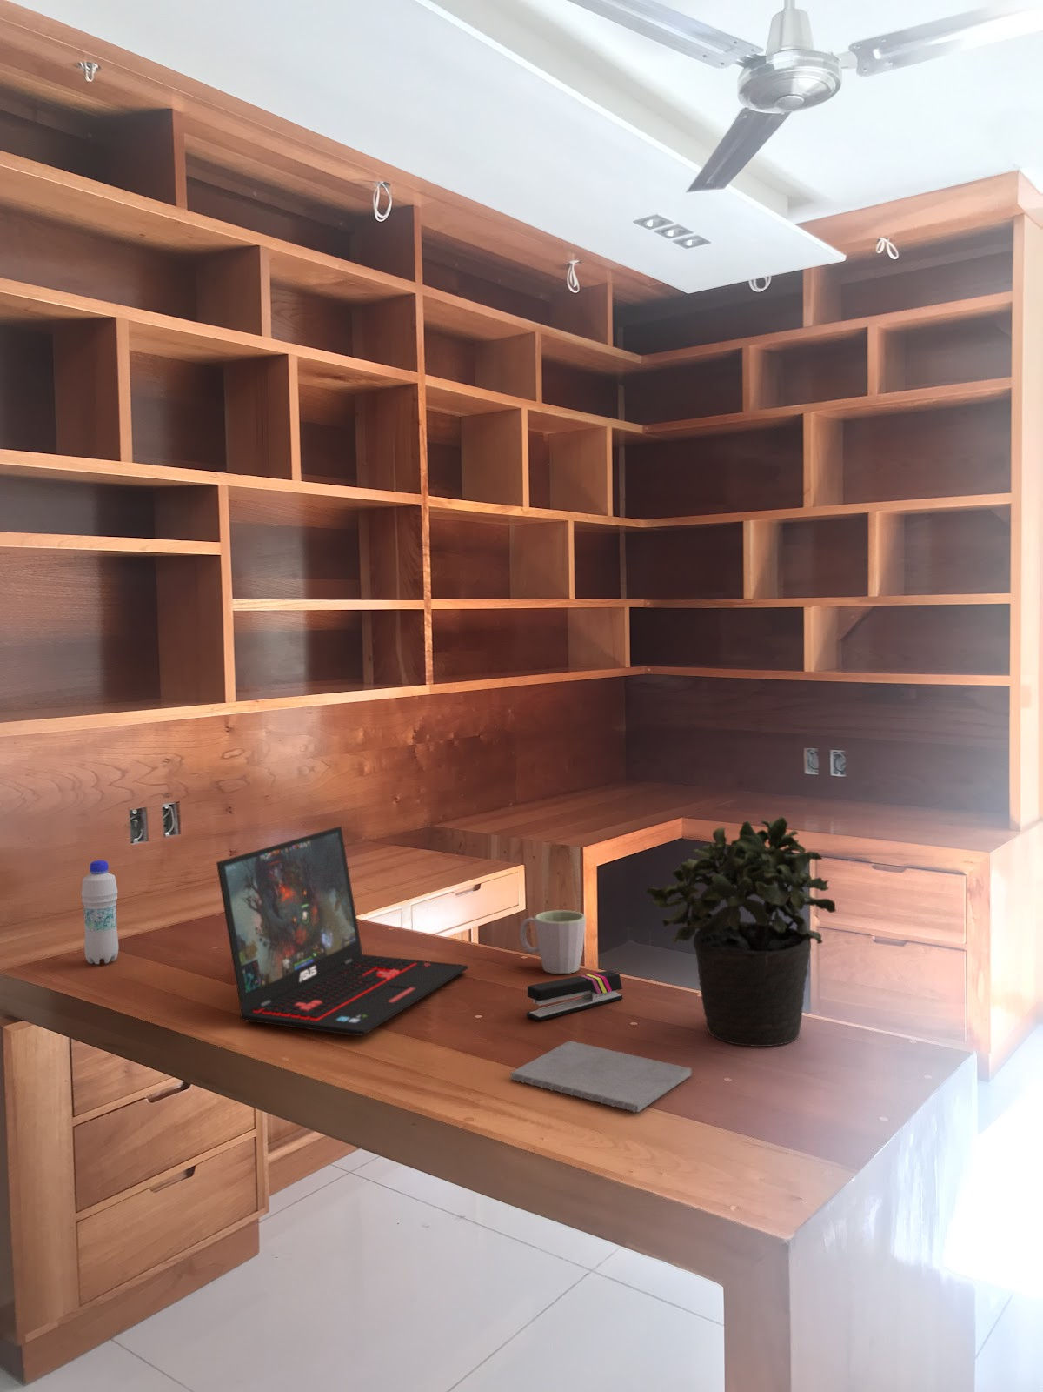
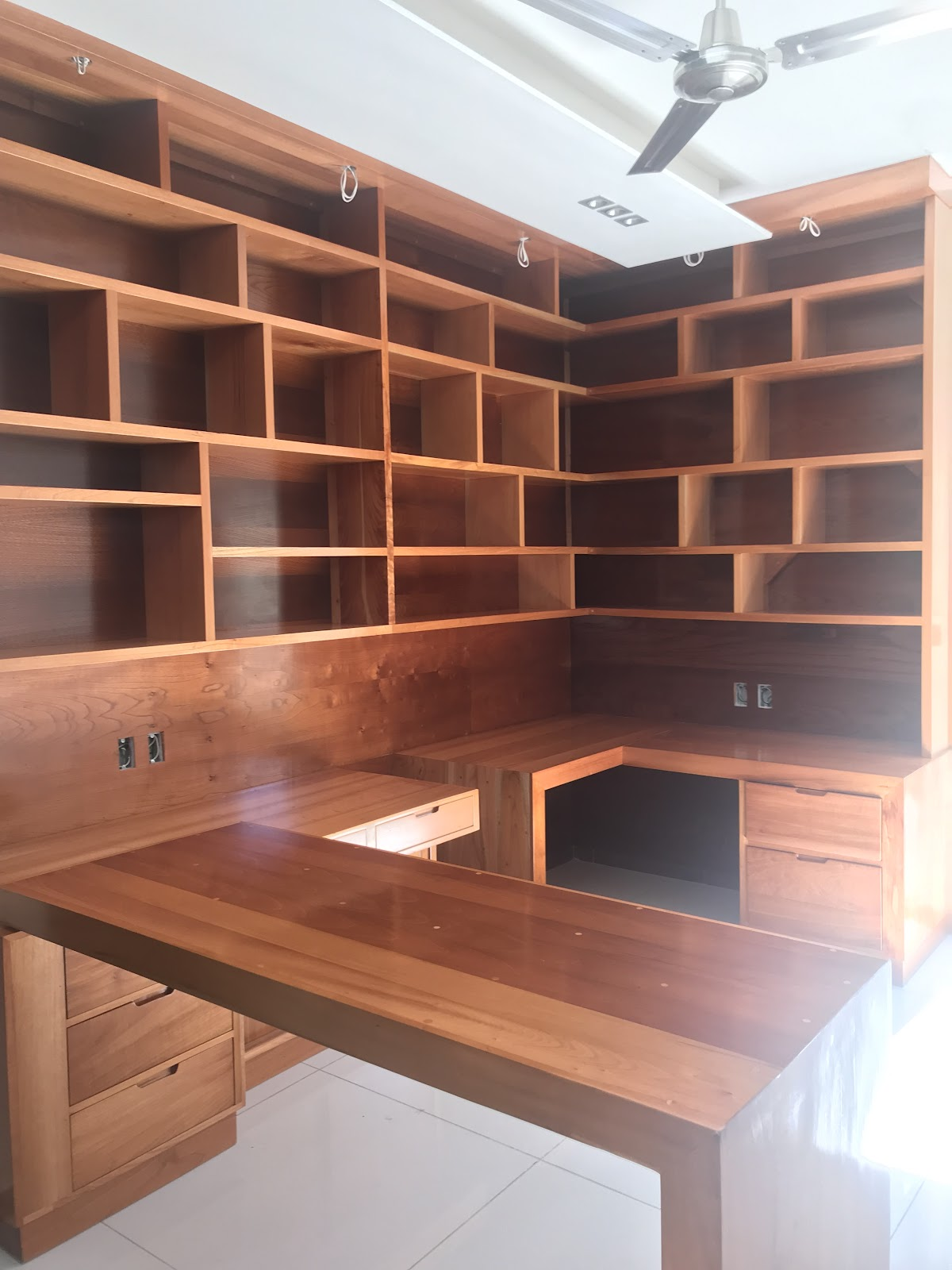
- stapler [526,970,623,1022]
- bottle [81,859,119,965]
- laptop [216,825,469,1037]
- notepad [511,1040,692,1114]
- mug [519,909,587,974]
- potted plant [644,815,837,1048]
